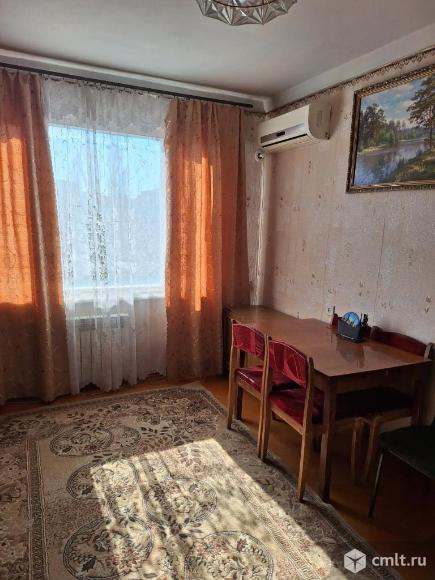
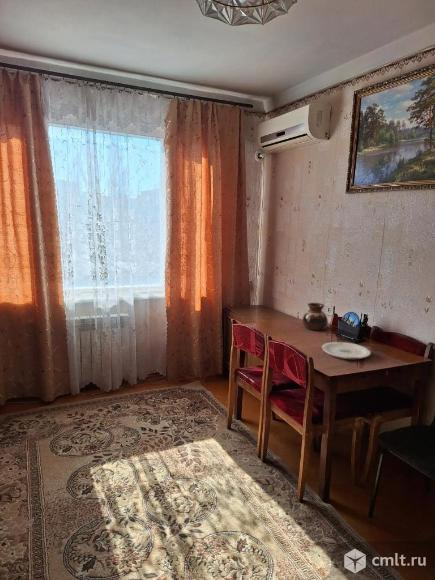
+ plate [321,341,372,360]
+ vase [301,302,329,331]
